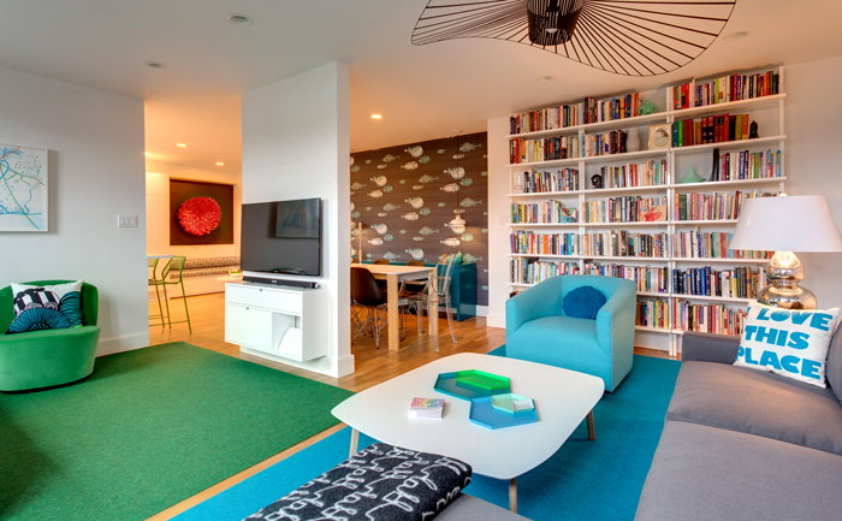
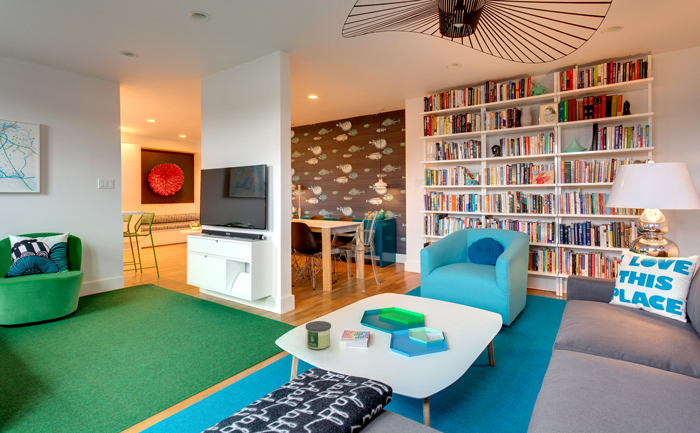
+ candle [305,320,332,350]
